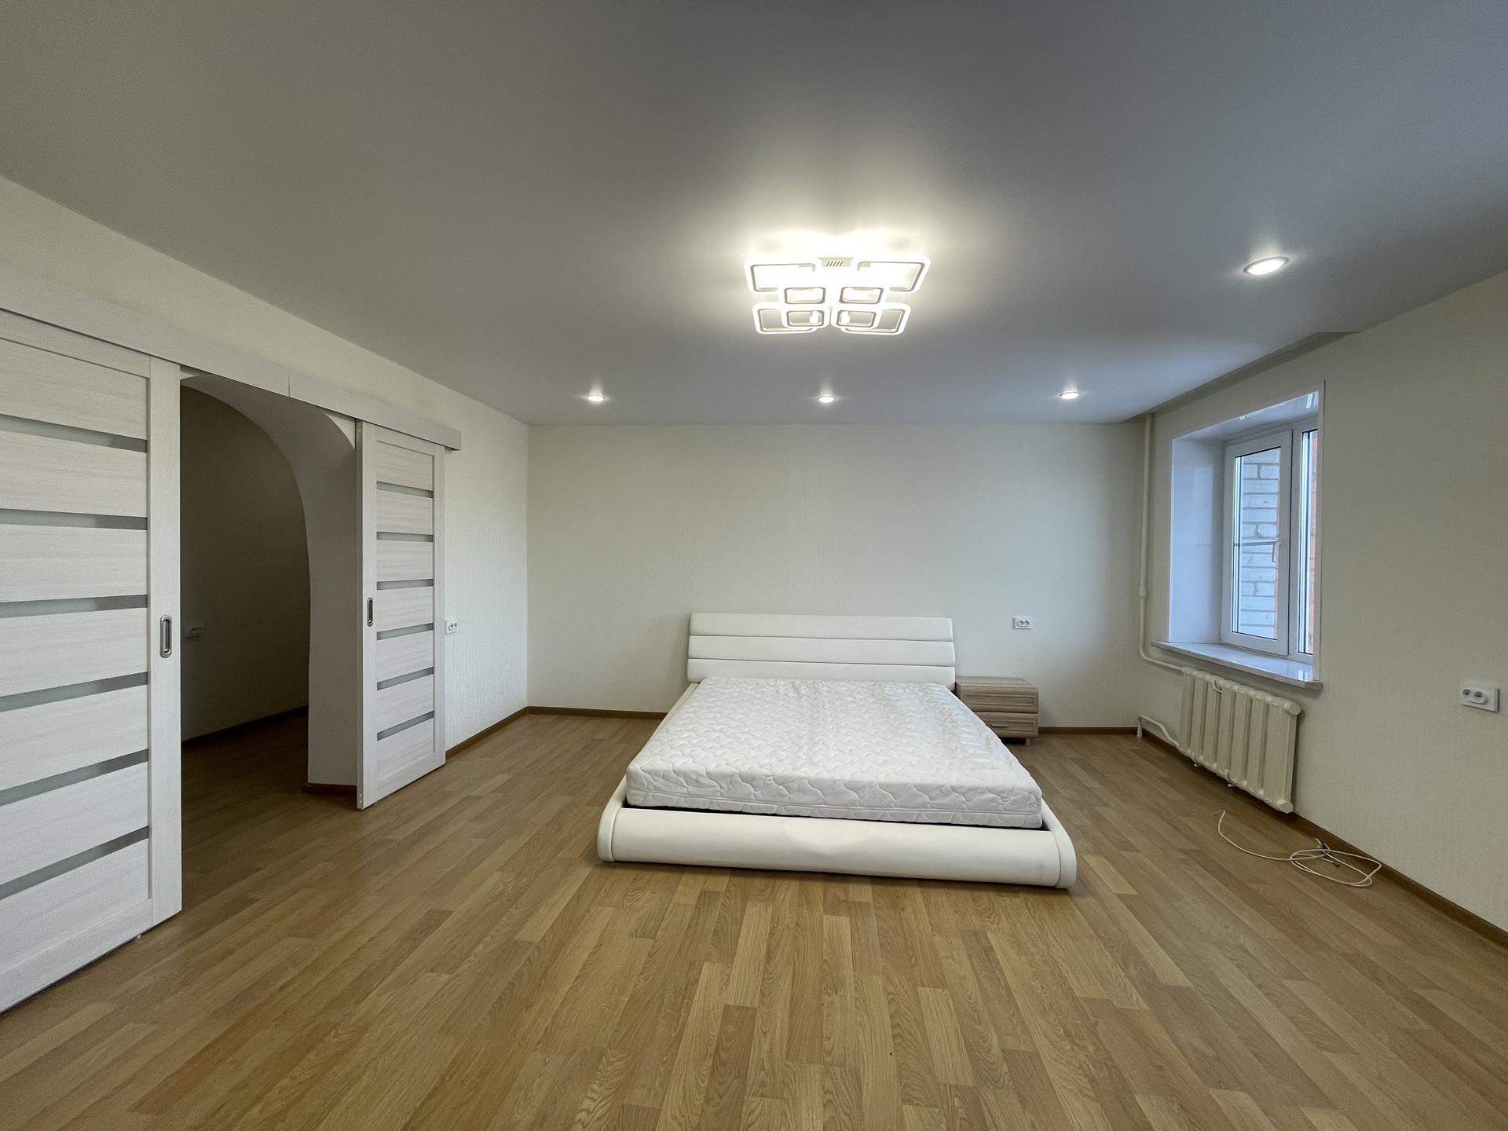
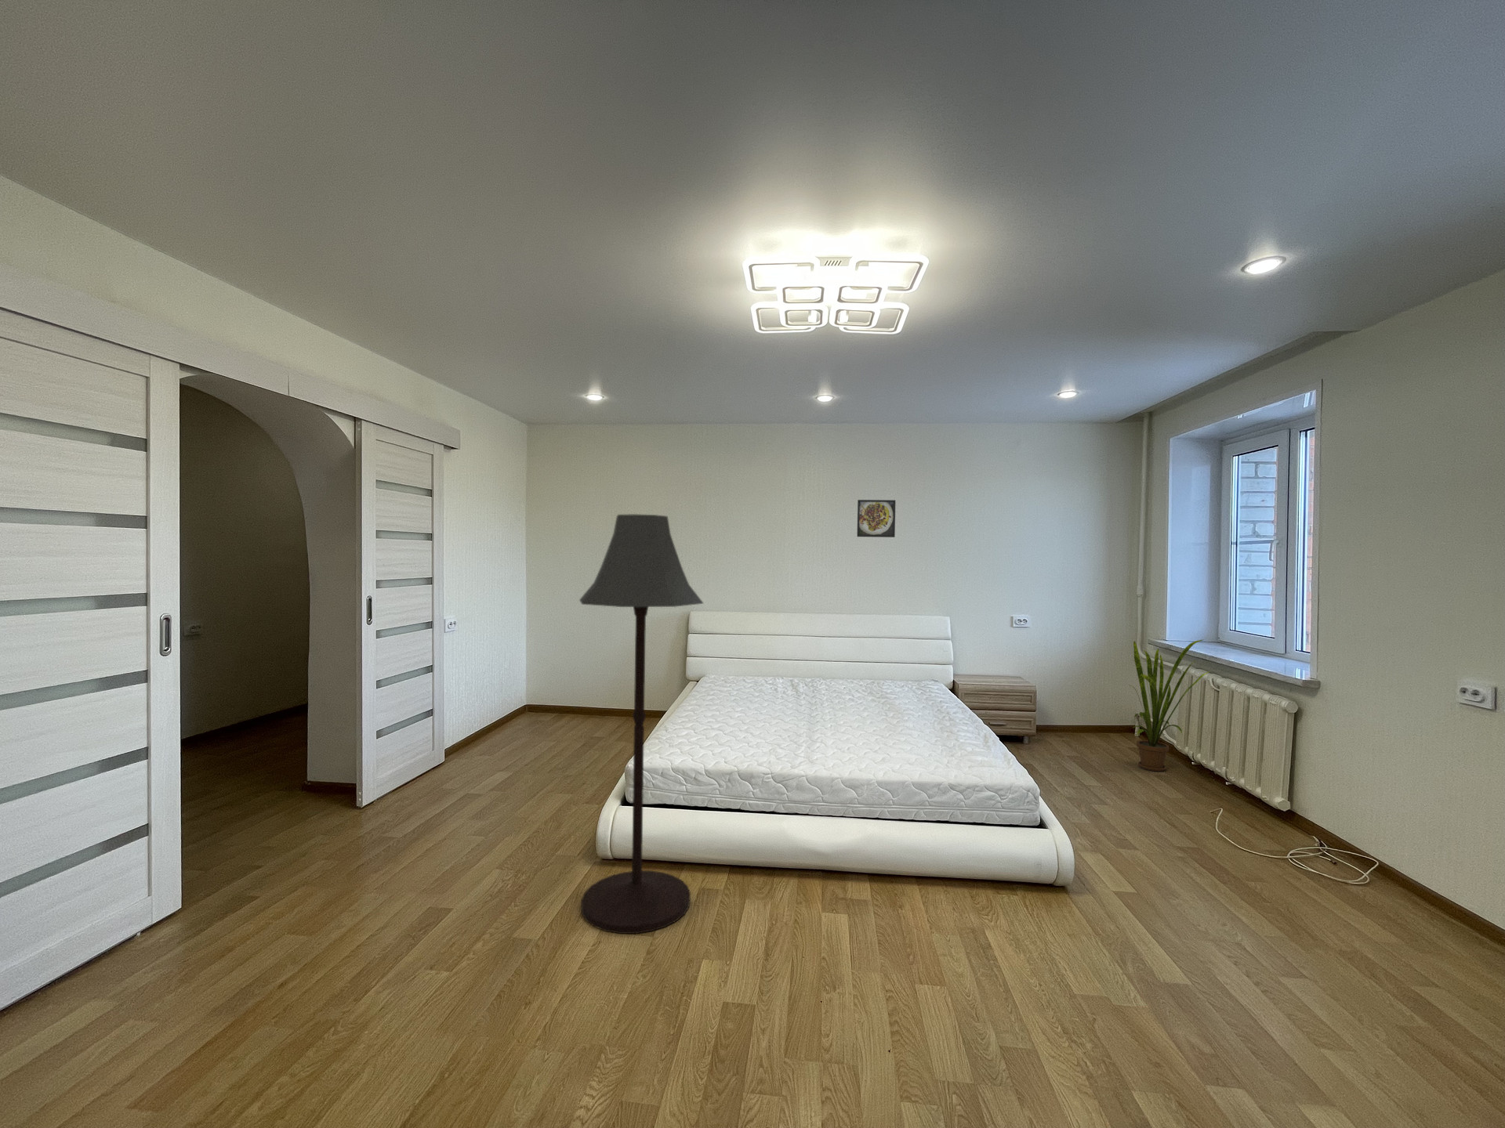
+ floor lamp [578,513,704,935]
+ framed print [856,499,896,538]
+ house plant [1128,639,1210,773]
